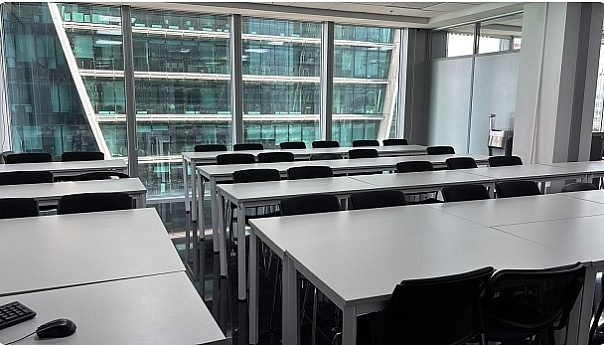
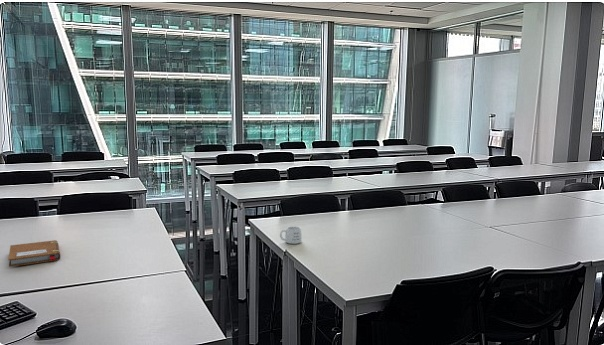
+ mug [279,225,303,245]
+ notebook [7,239,61,268]
